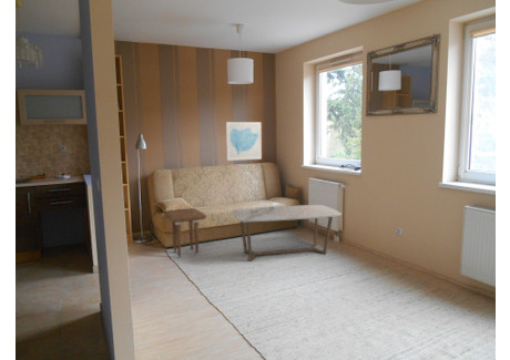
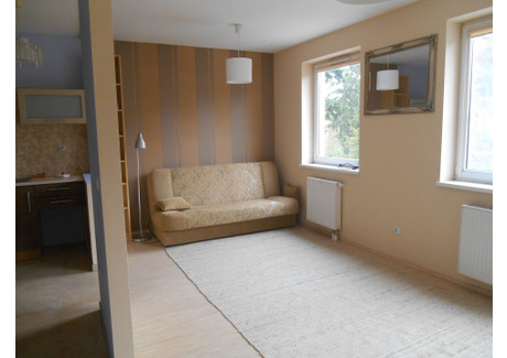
- side table [162,207,207,258]
- coffee table [232,204,343,261]
- wall art [225,121,263,162]
